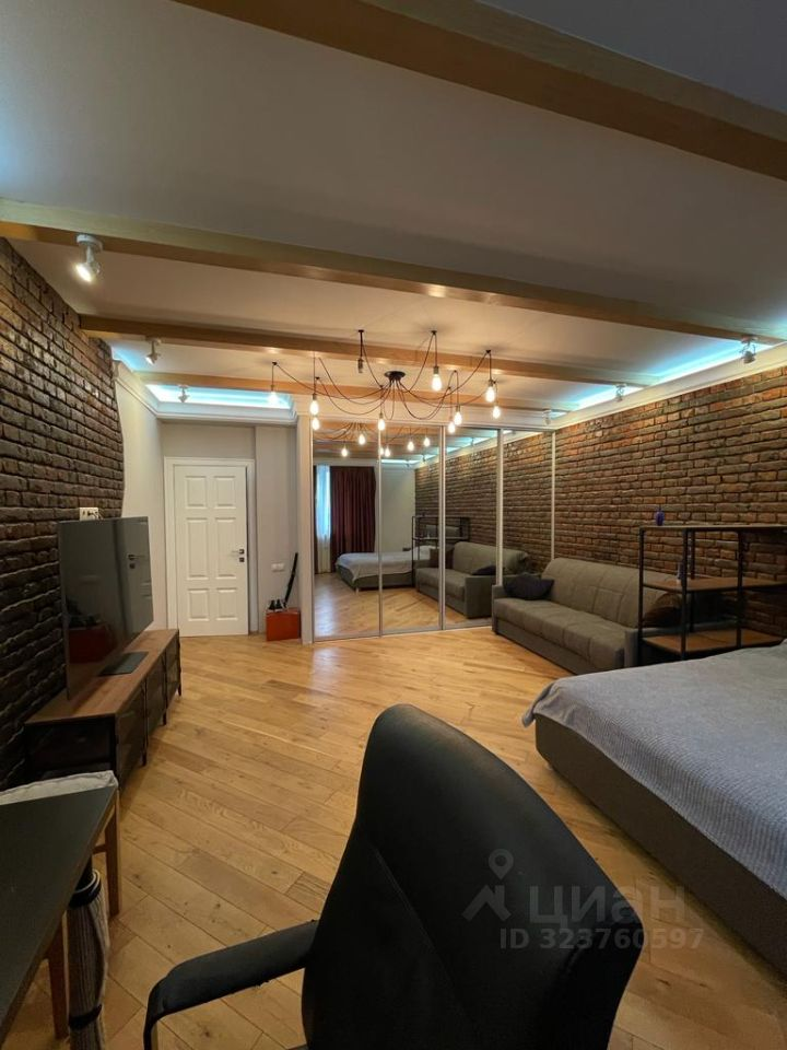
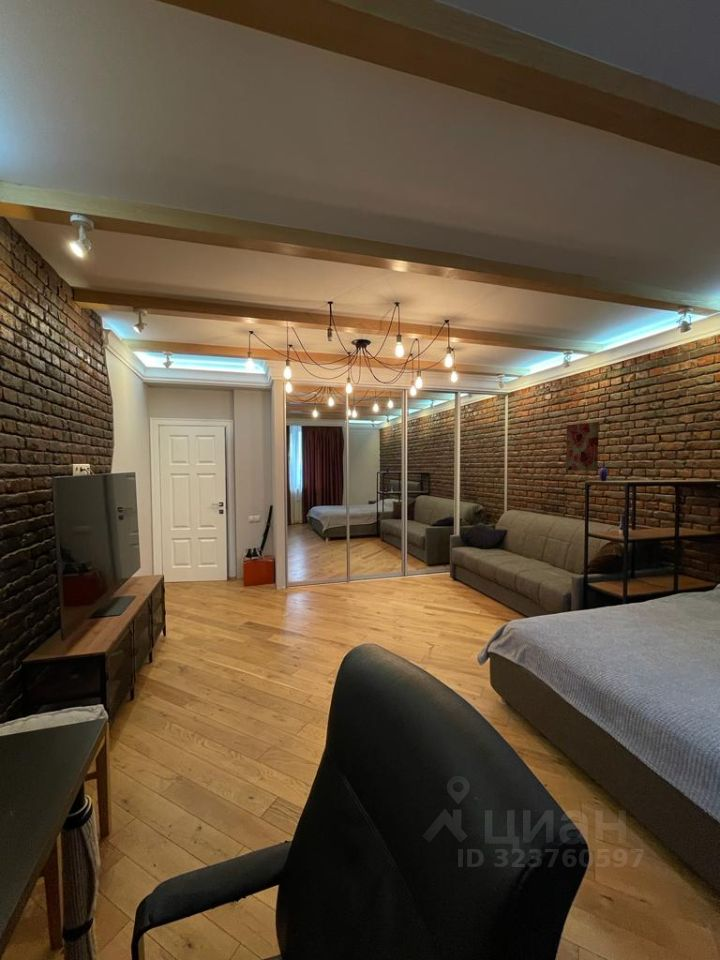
+ wall art [565,421,600,472]
